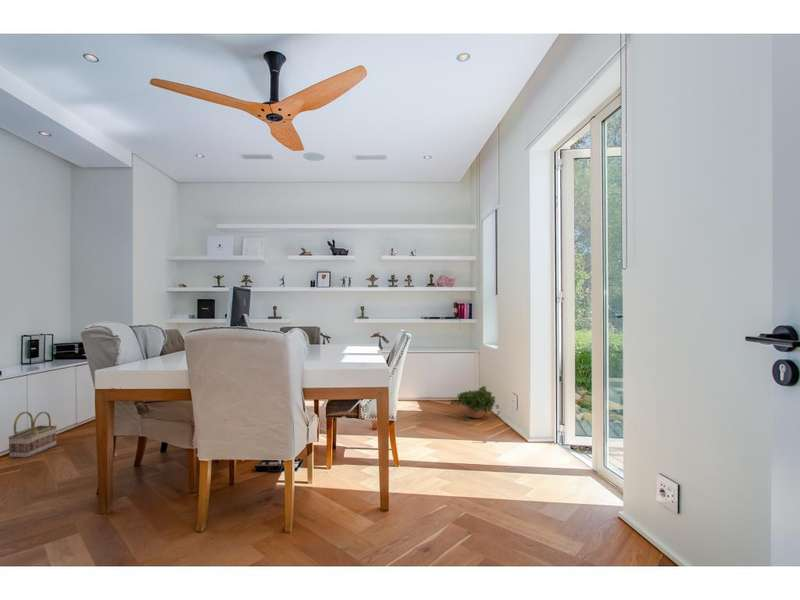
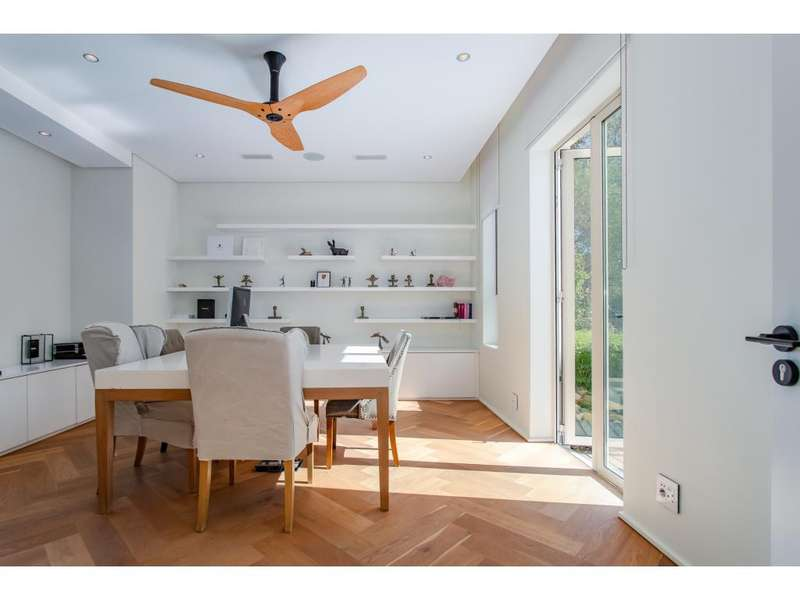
- basket [7,410,58,459]
- potted plant [449,385,501,421]
